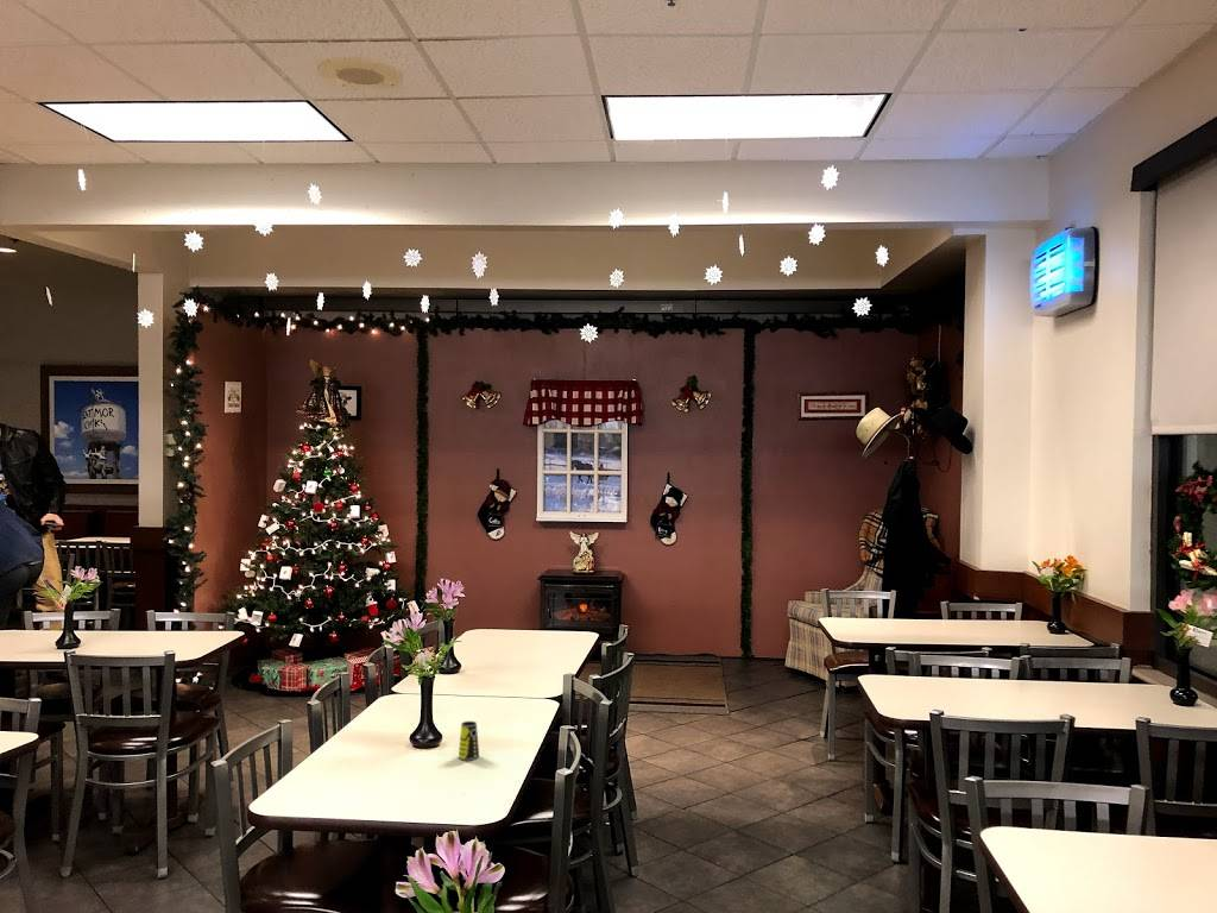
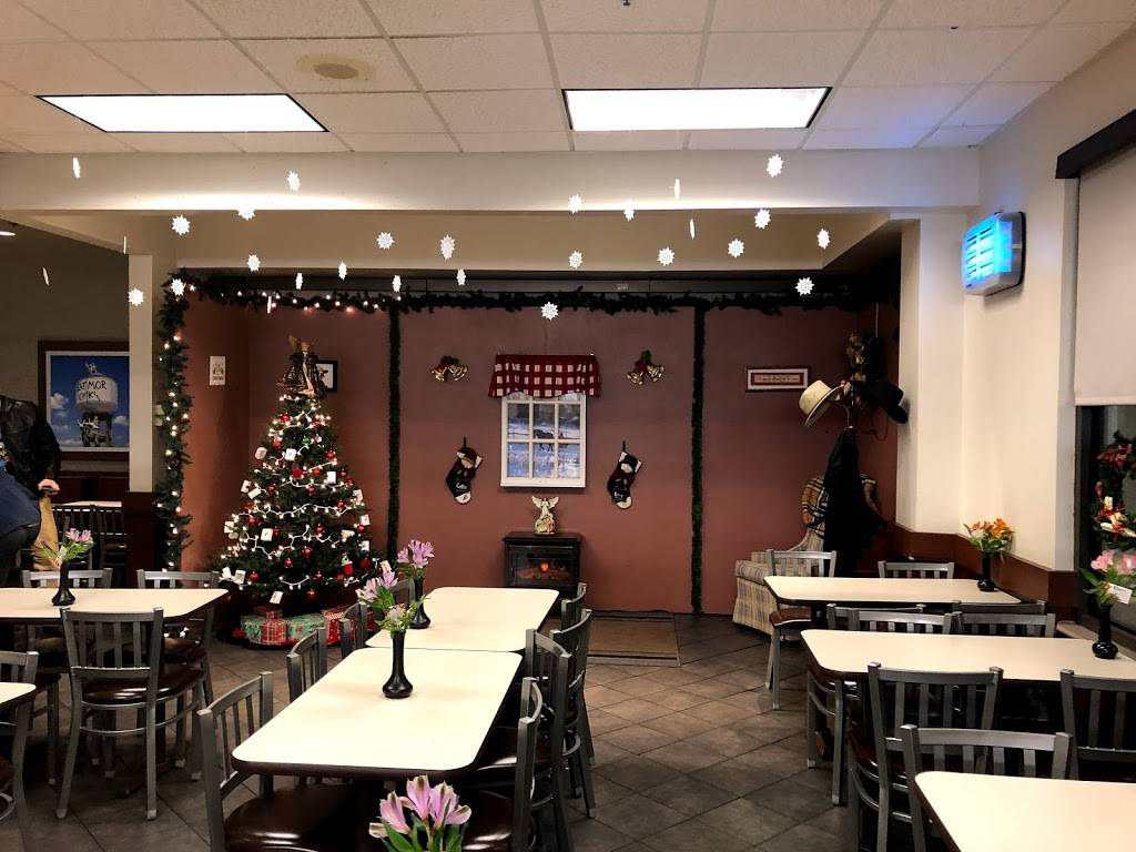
- cup [458,720,480,761]
